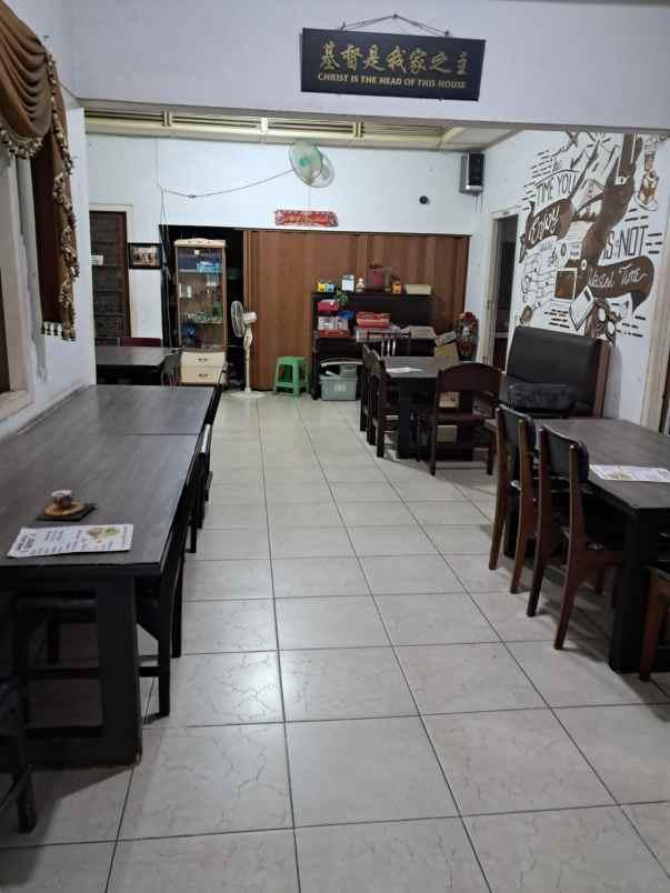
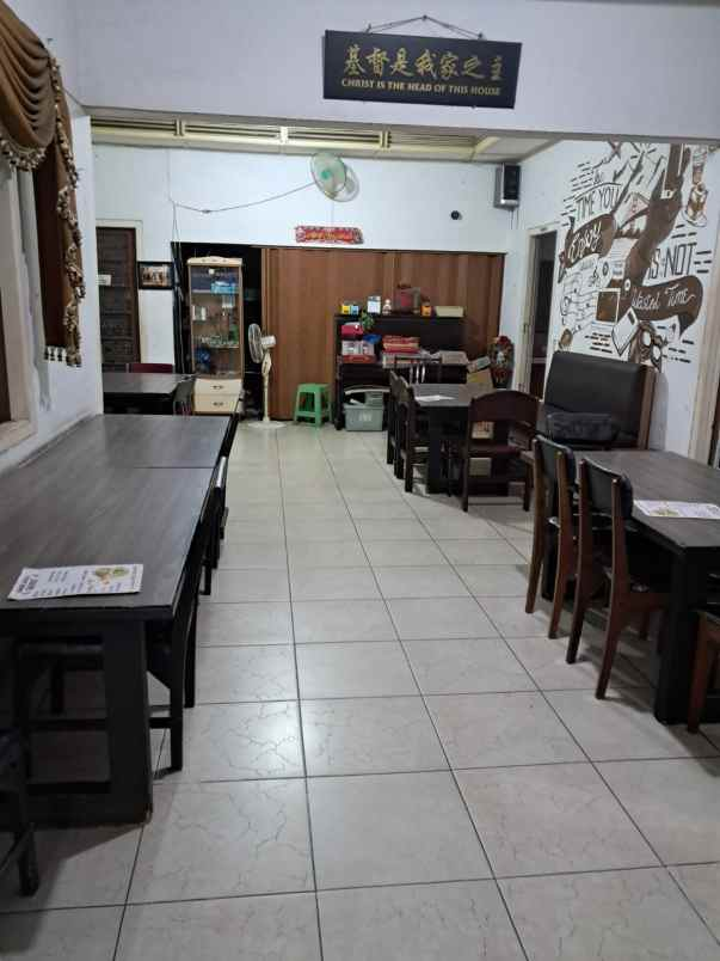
- teacup [34,489,98,520]
